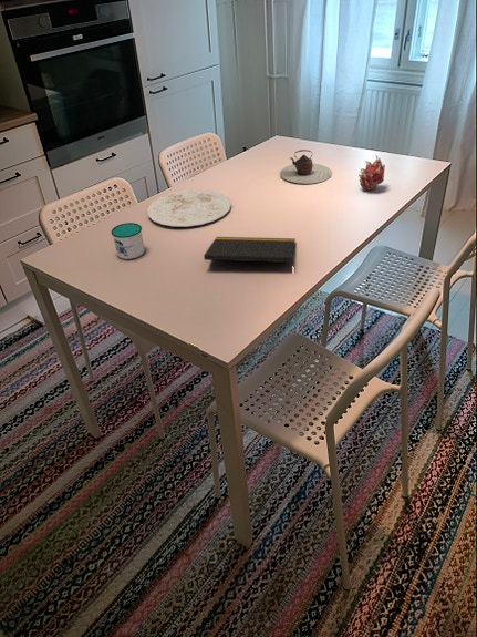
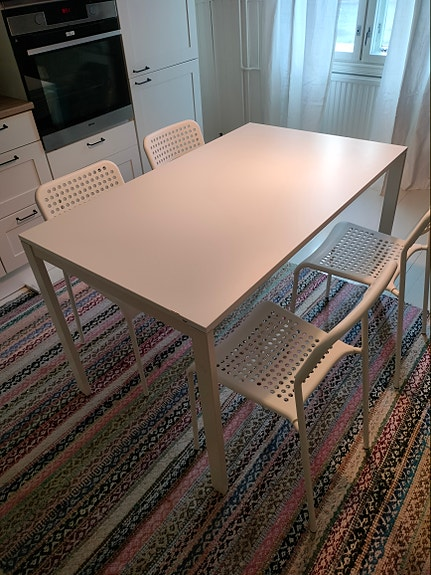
- mug [110,222,146,260]
- teapot [279,148,333,185]
- fruit [357,154,386,191]
- notepad [203,236,297,265]
- plate [146,188,232,228]
